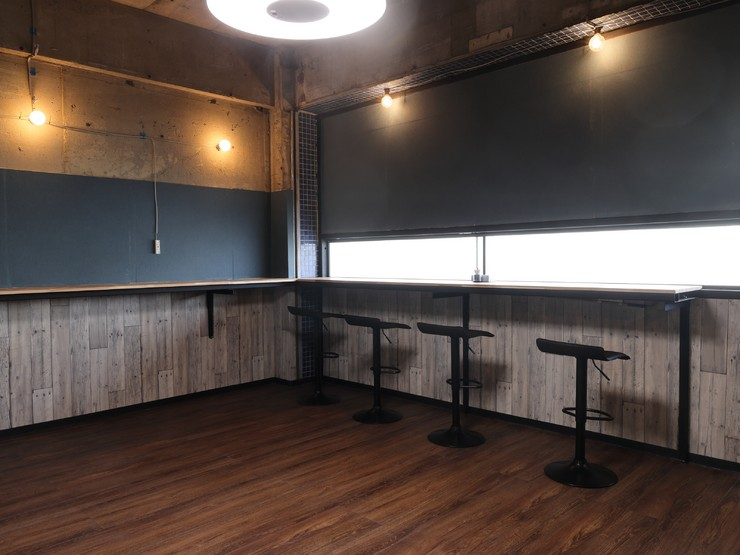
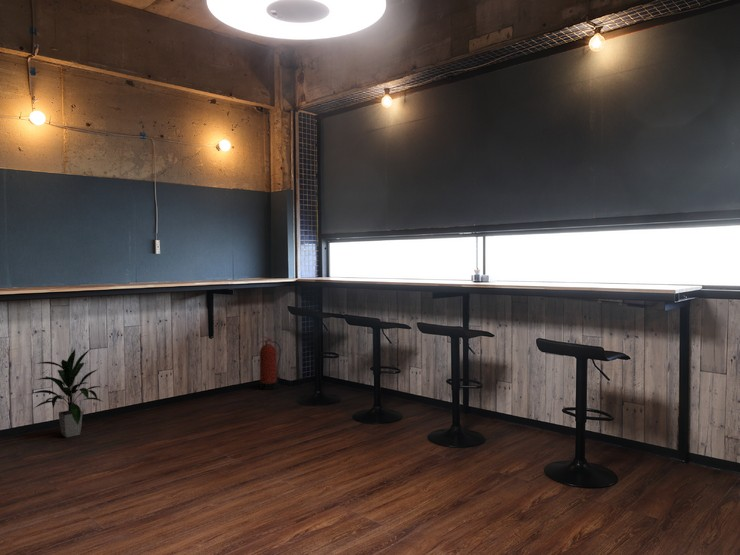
+ indoor plant [30,347,104,438]
+ fire extinguisher [259,335,282,391]
